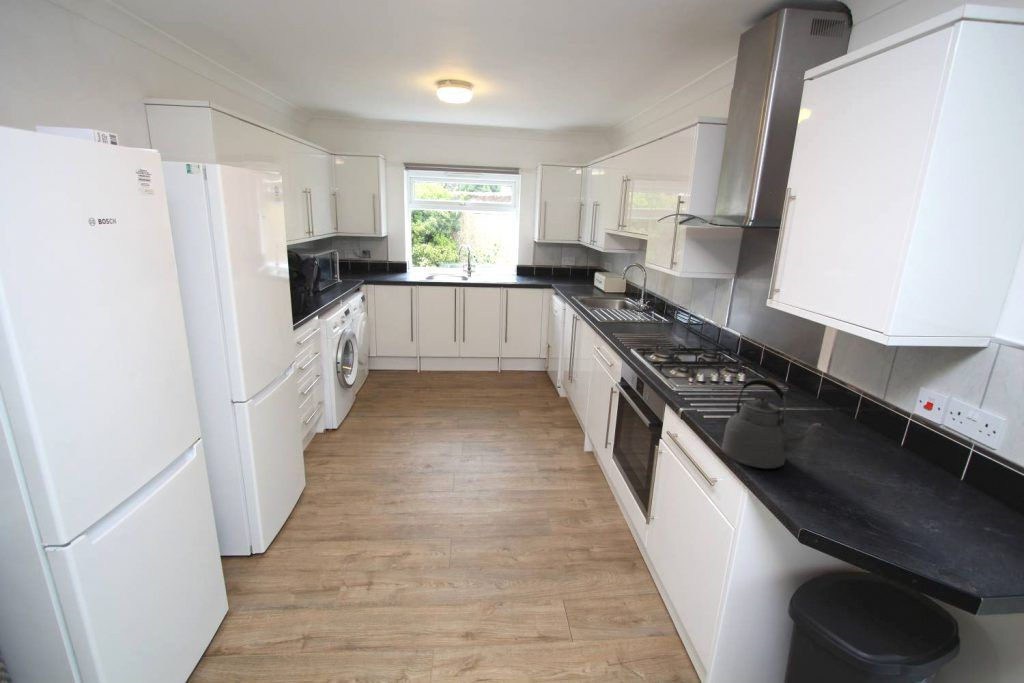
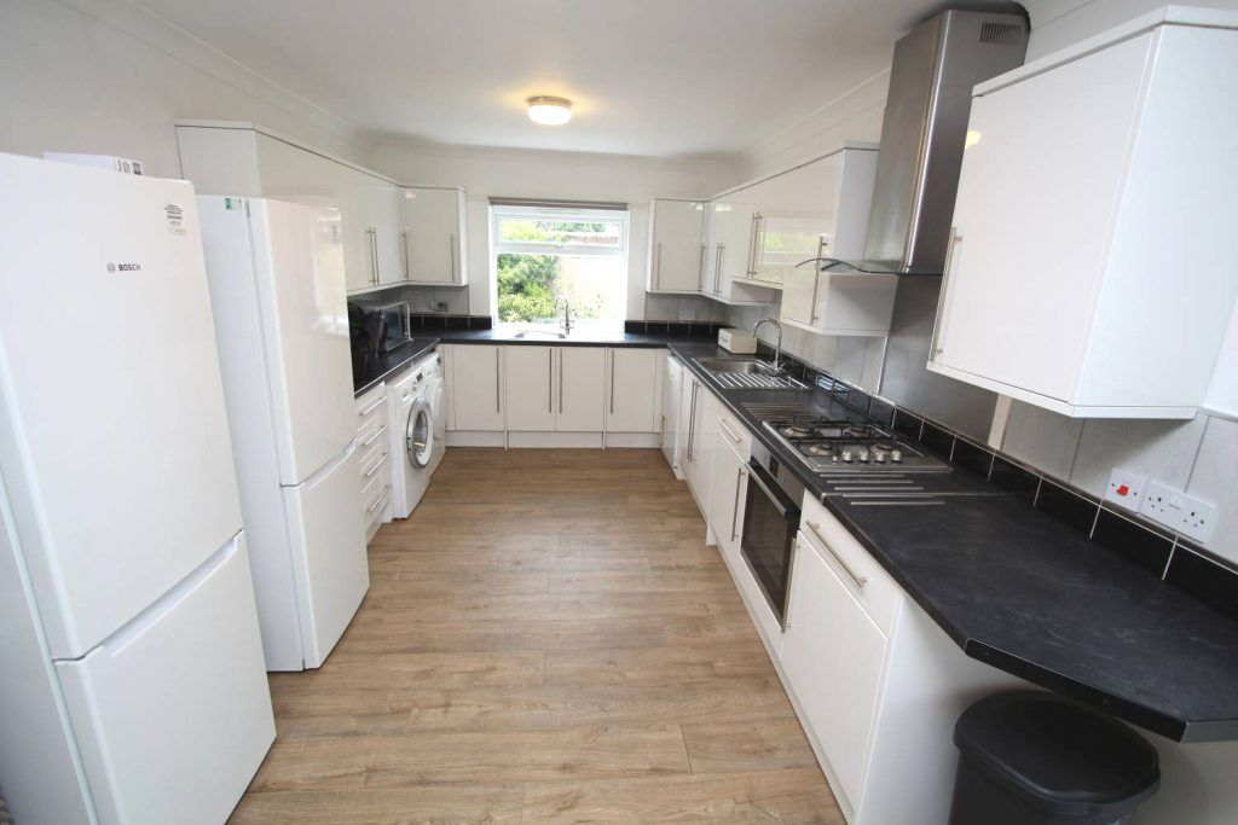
- kettle [721,378,828,470]
